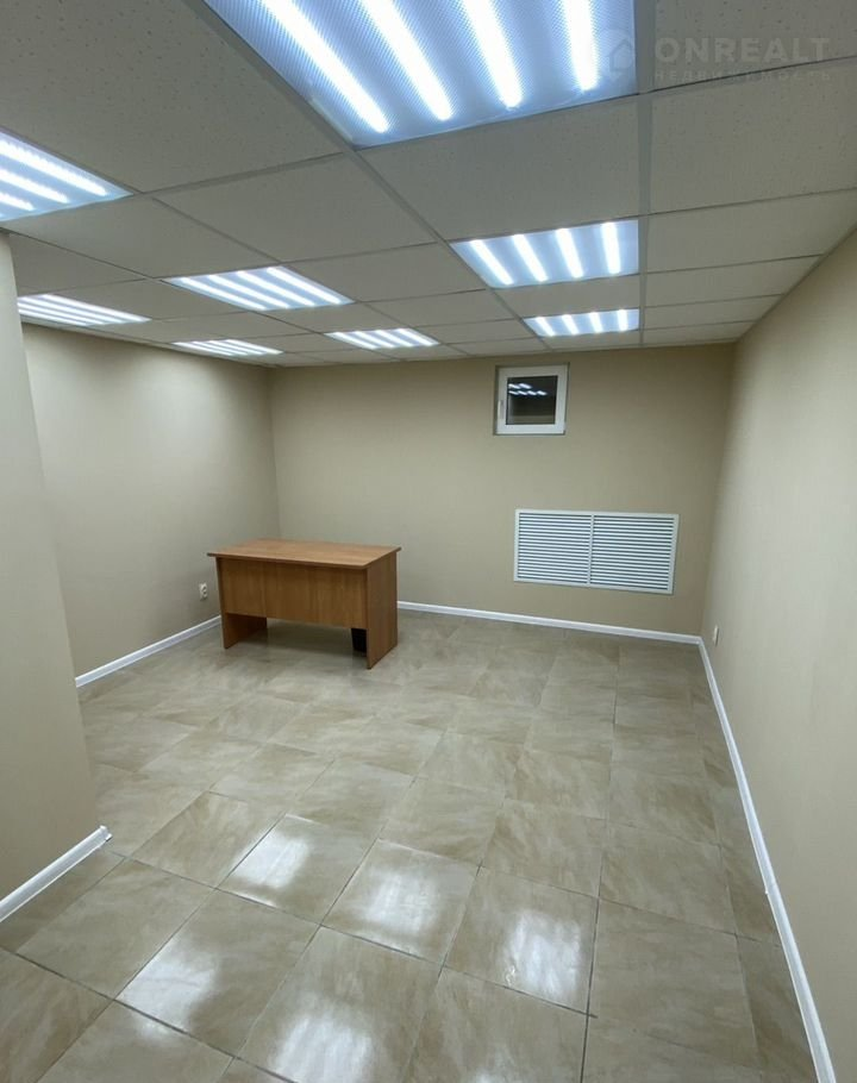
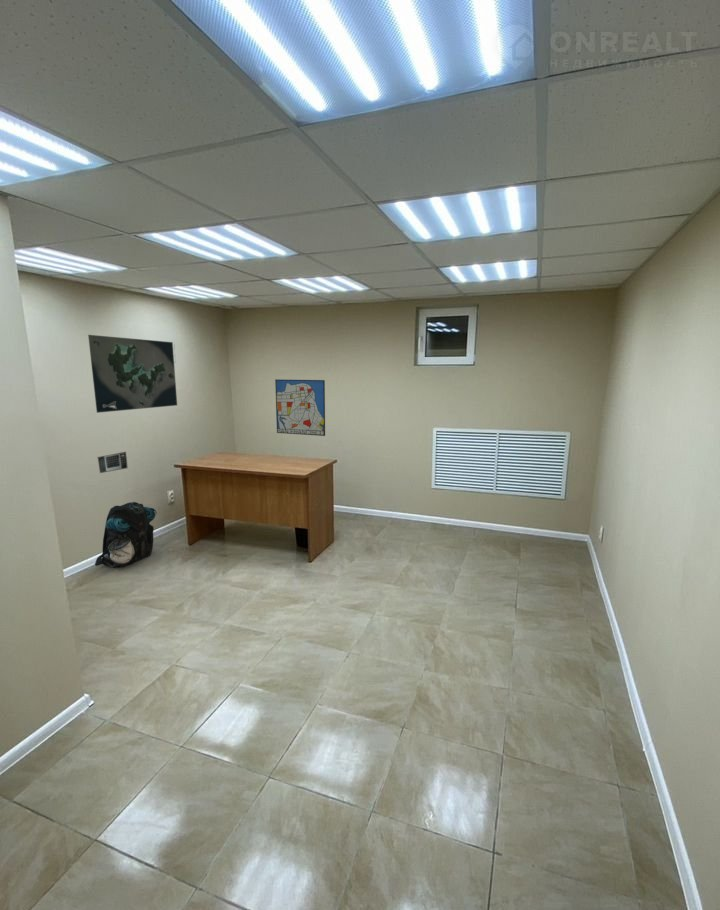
+ backpack [94,501,158,568]
+ wall art [274,378,326,437]
+ map [87,334,178,414]
+ calendar [96,451,129,474]
